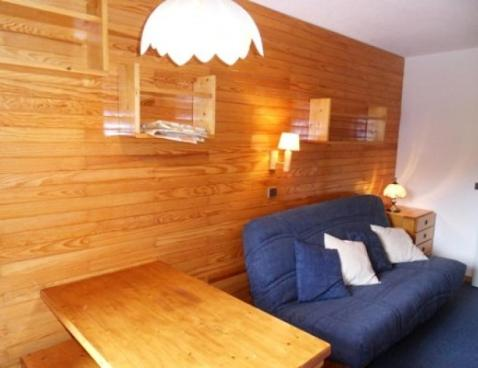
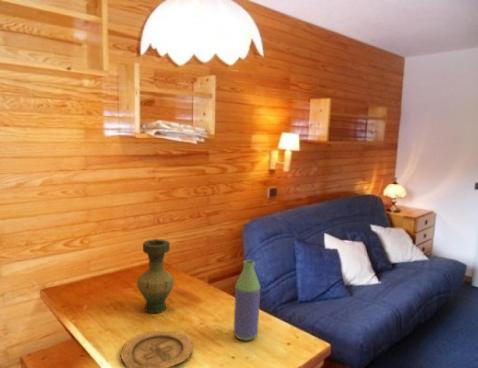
+ vase [136,238,175,314]
+ bottle [233,259,261,341]
+ plate [120,330,194,368]
